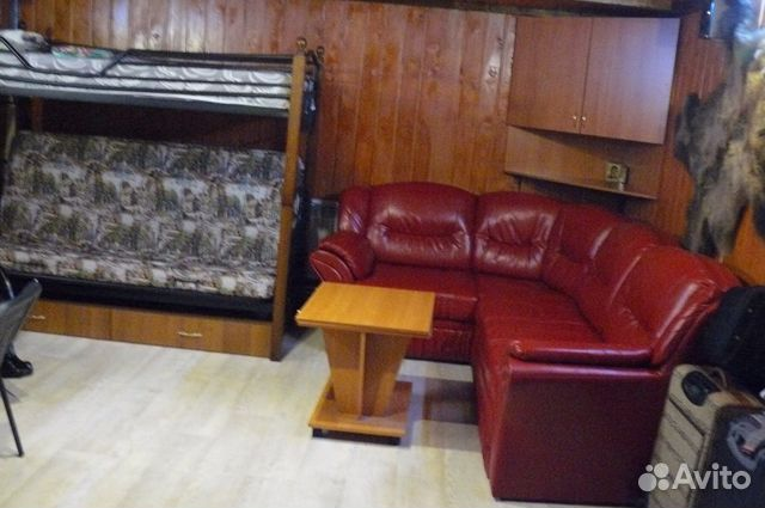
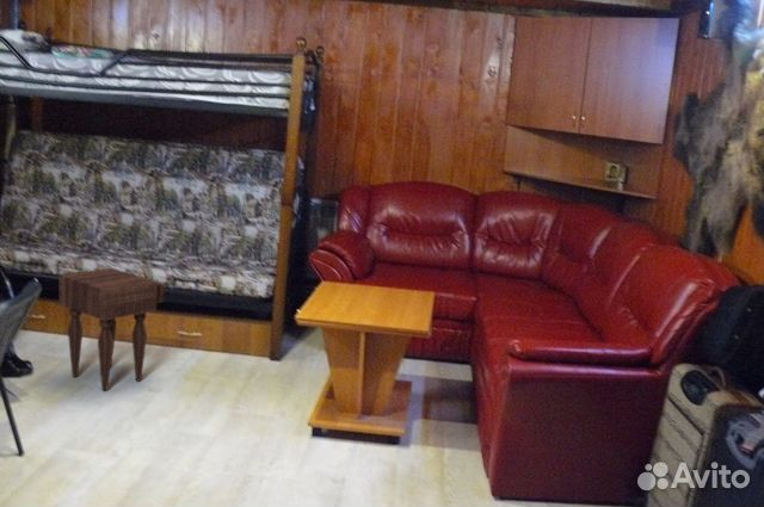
+ nightstand [58,267,166,391]
